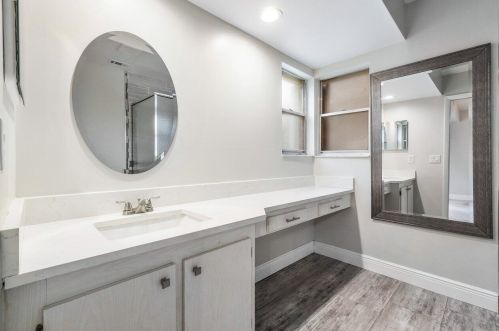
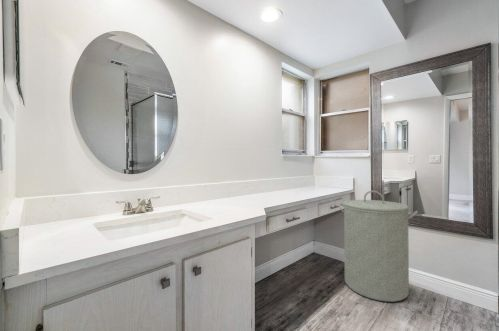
+ laundry hamper [337,190,419,303]
